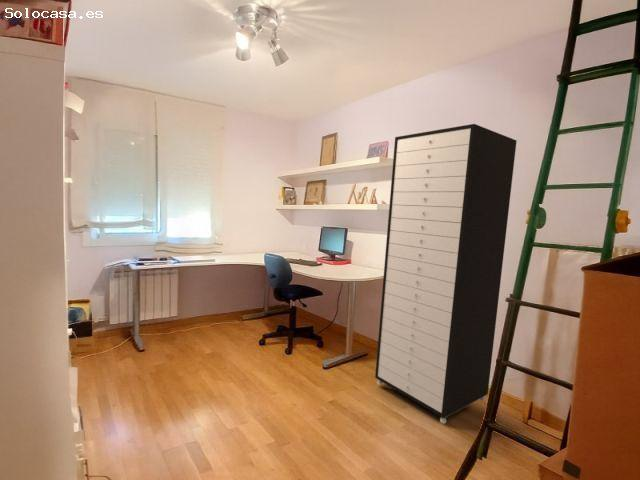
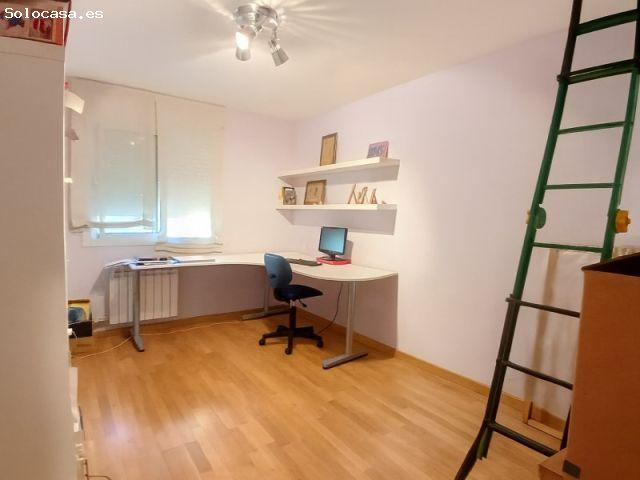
- storage cabinet [374,123,518,425]
